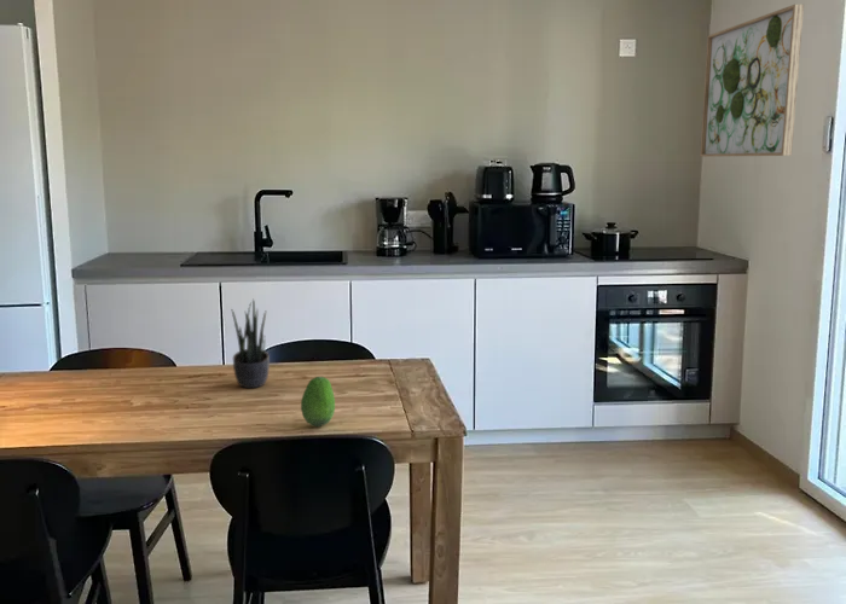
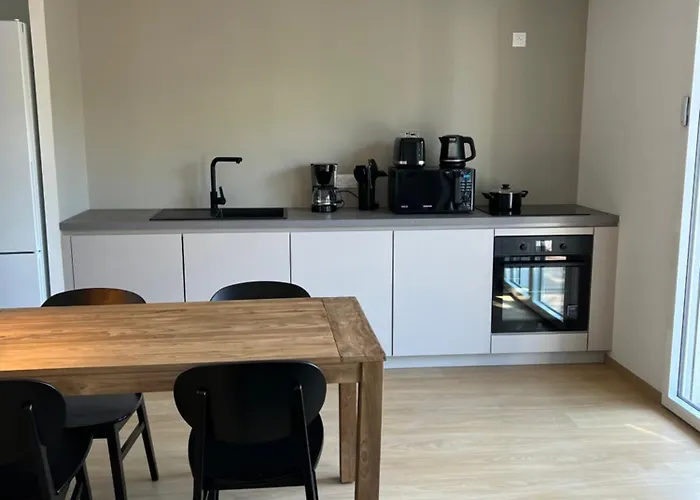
- potted plant [230,298,271,389]
- fruit [300,376,336,428]
- wall art [699,4,805,158]
